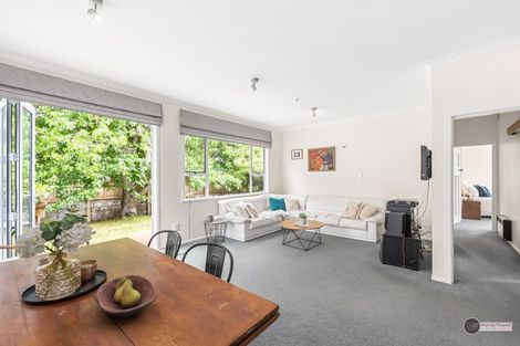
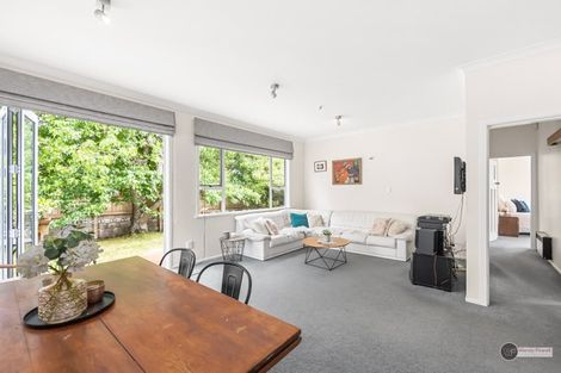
- fruit bowl [95,274,157,319]
